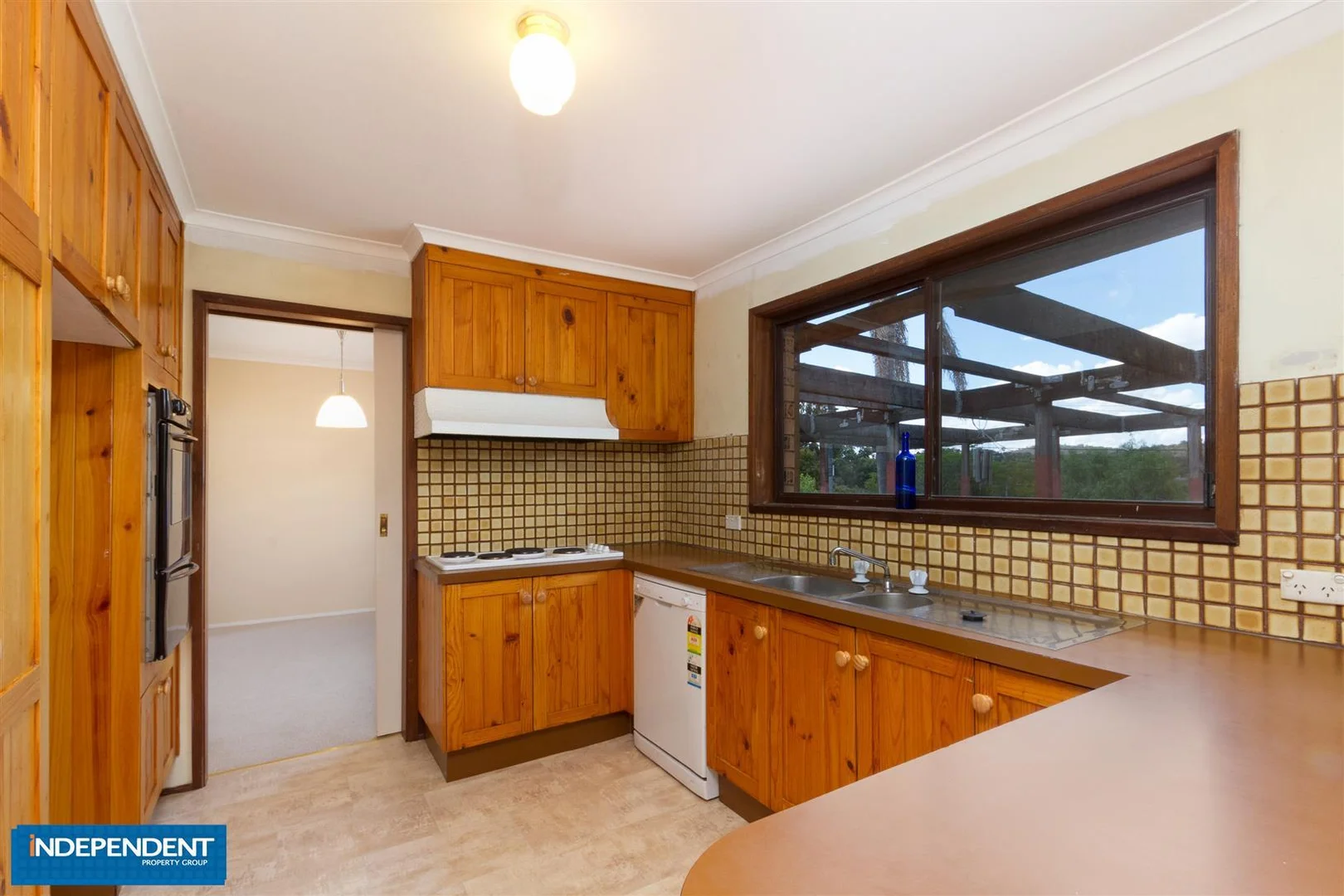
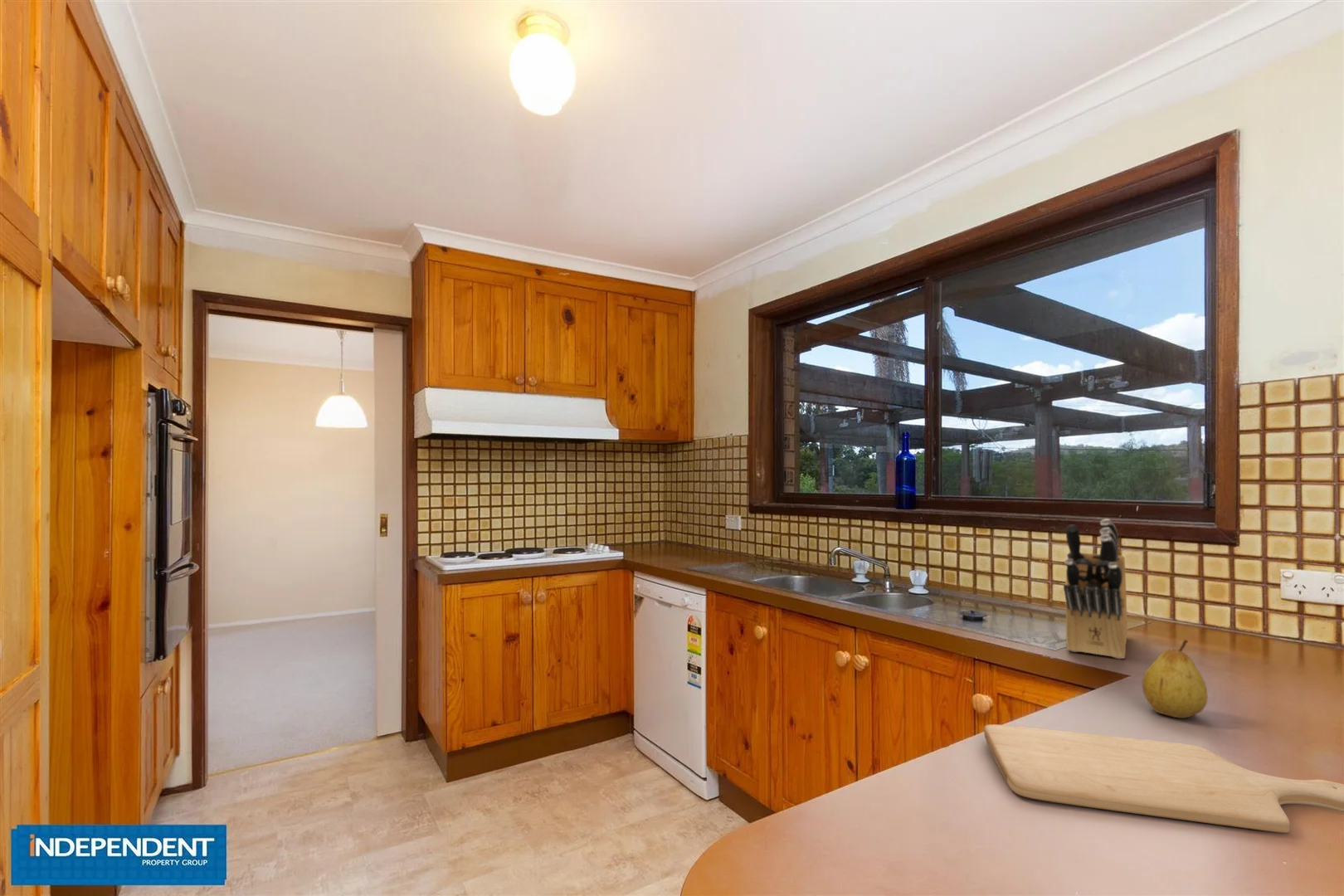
+ chopping board [983,723,1344,834]
+ fruit [1142,639,1209,719]
+ knife block [1063,518,1128,660]
